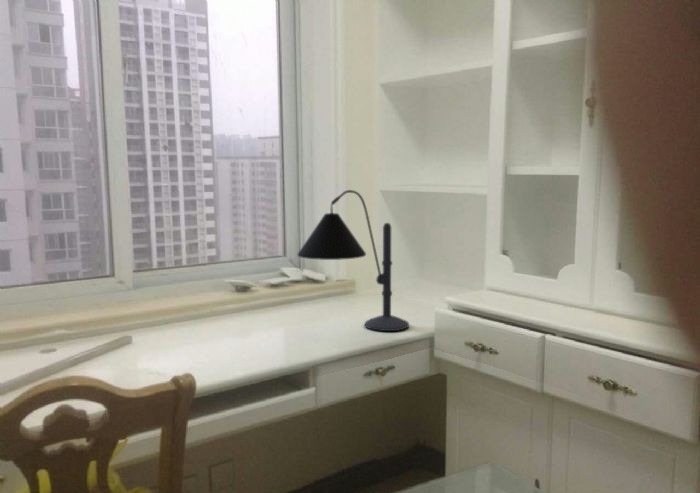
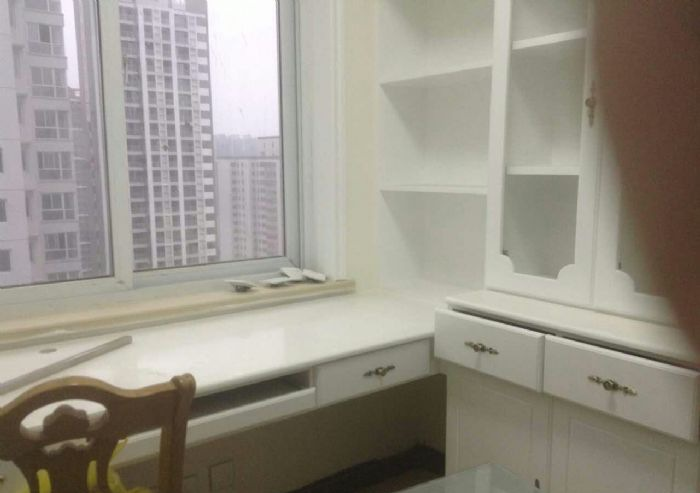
- desk lamp [297,189,410,332]
